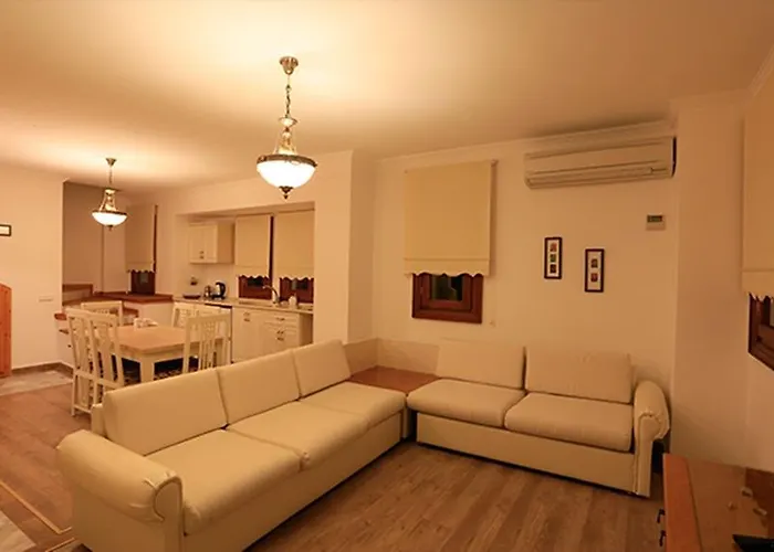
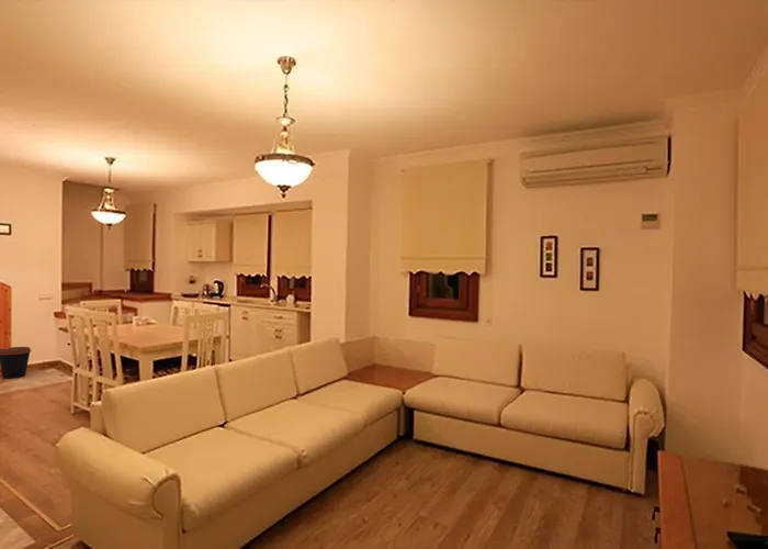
+ coffee cup [0,346,32,379]
